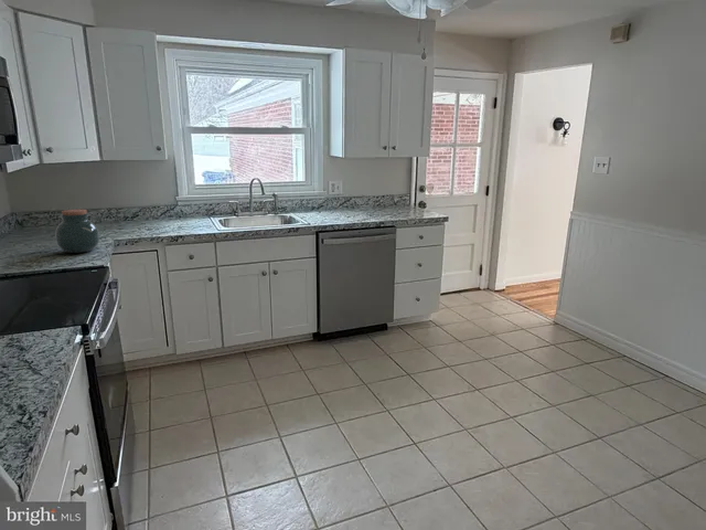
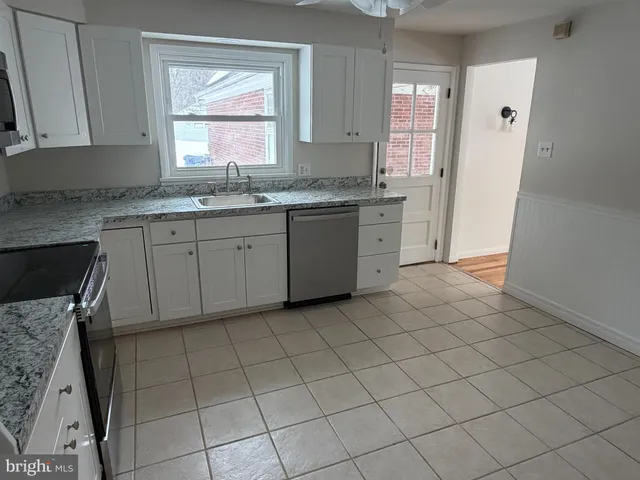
- jar [54,209,100,254]
